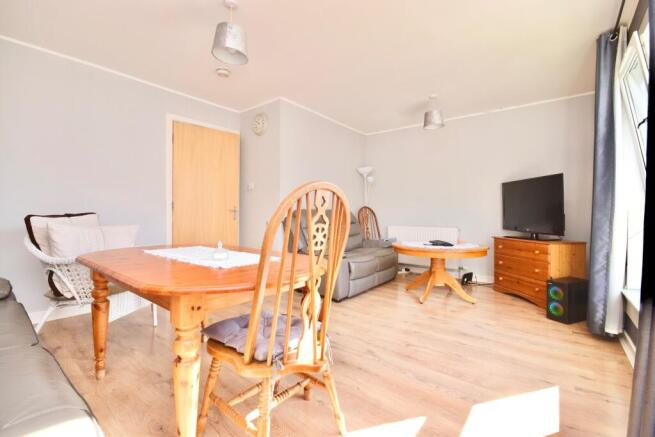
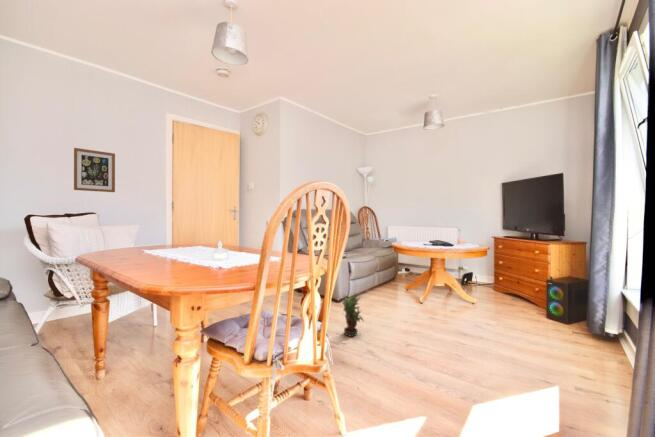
+ potted plant [341,291,365,338]
+ wall art [73,147,116,193]
